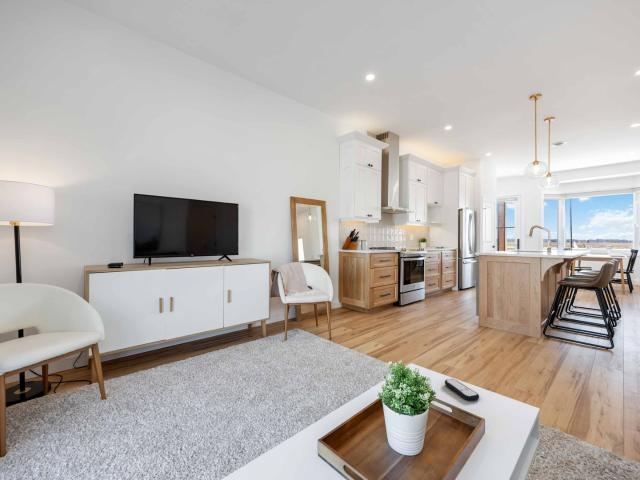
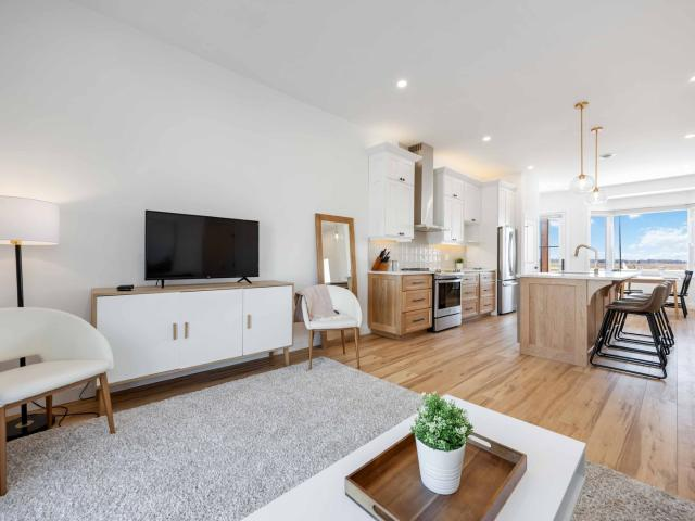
- remote control [444,378,480,402]
